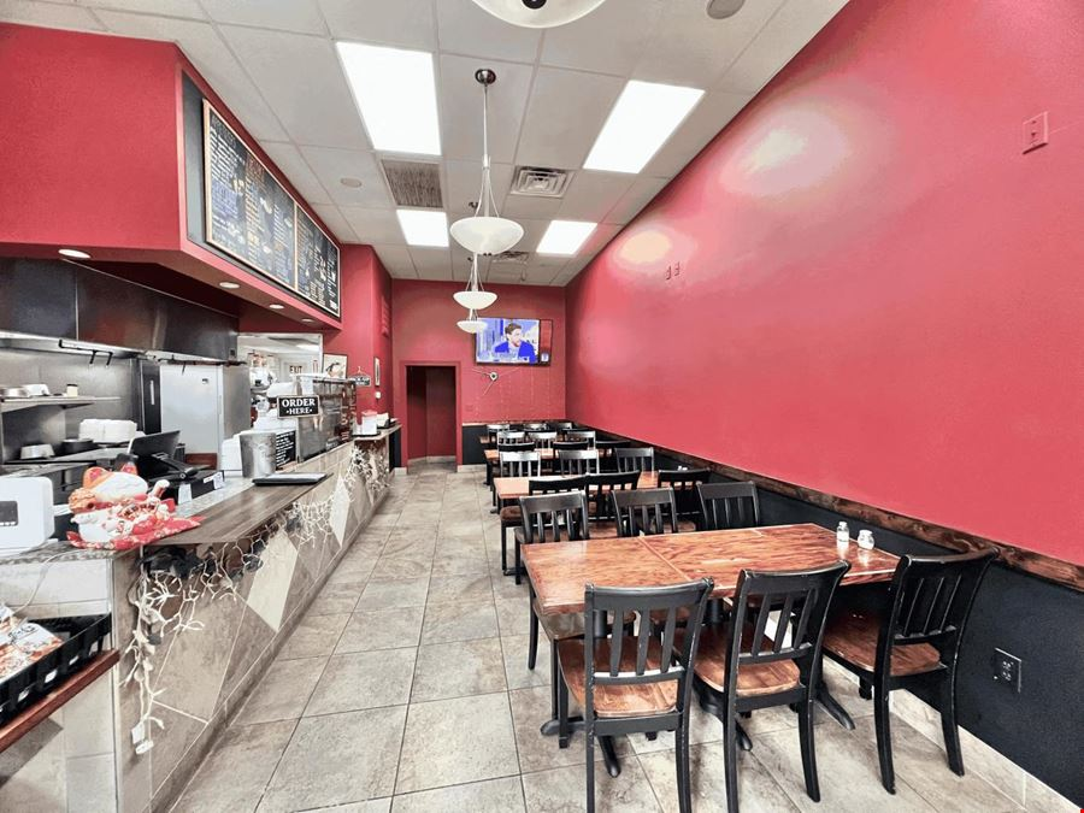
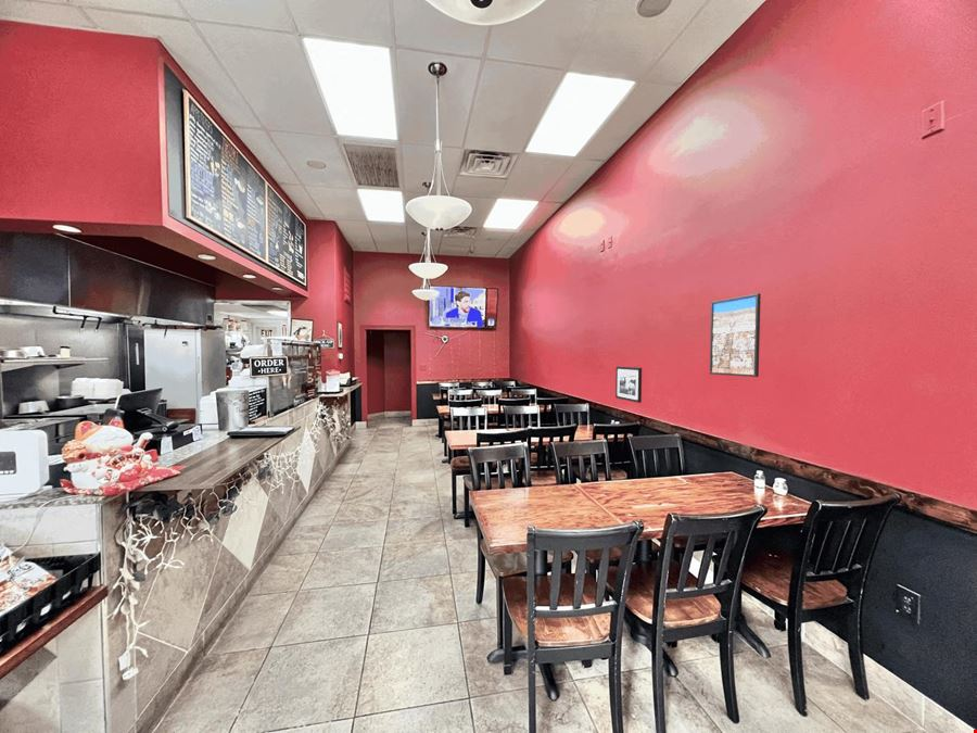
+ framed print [709,292,762,378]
+ picture frame [614,366,643,404]
